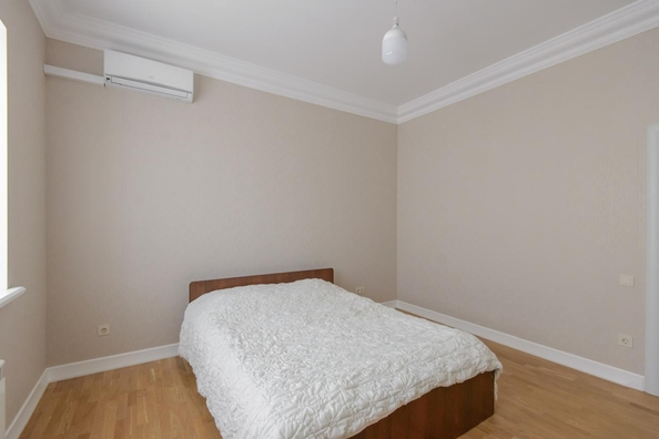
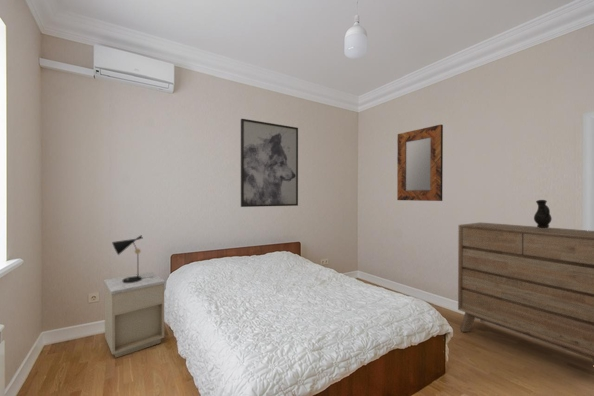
+ dresser [457,221,594,364]
+ jug [533,199,553,228]
+ wall art [240,118,299,208]
+ nightstand [103,271,166,359]
+ table lamp [111,234,149,283]
+ home mirror [396,124,444,202]
